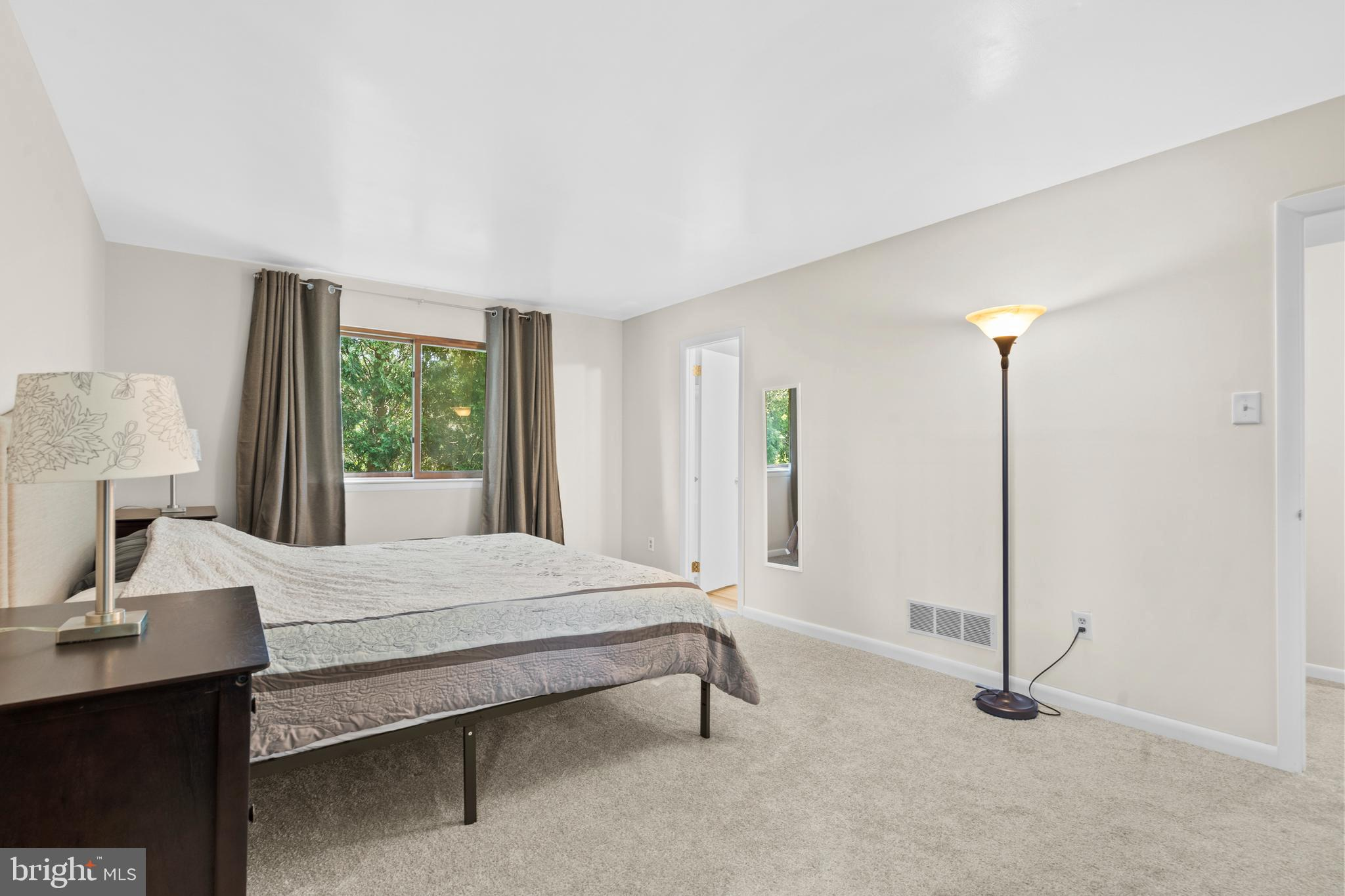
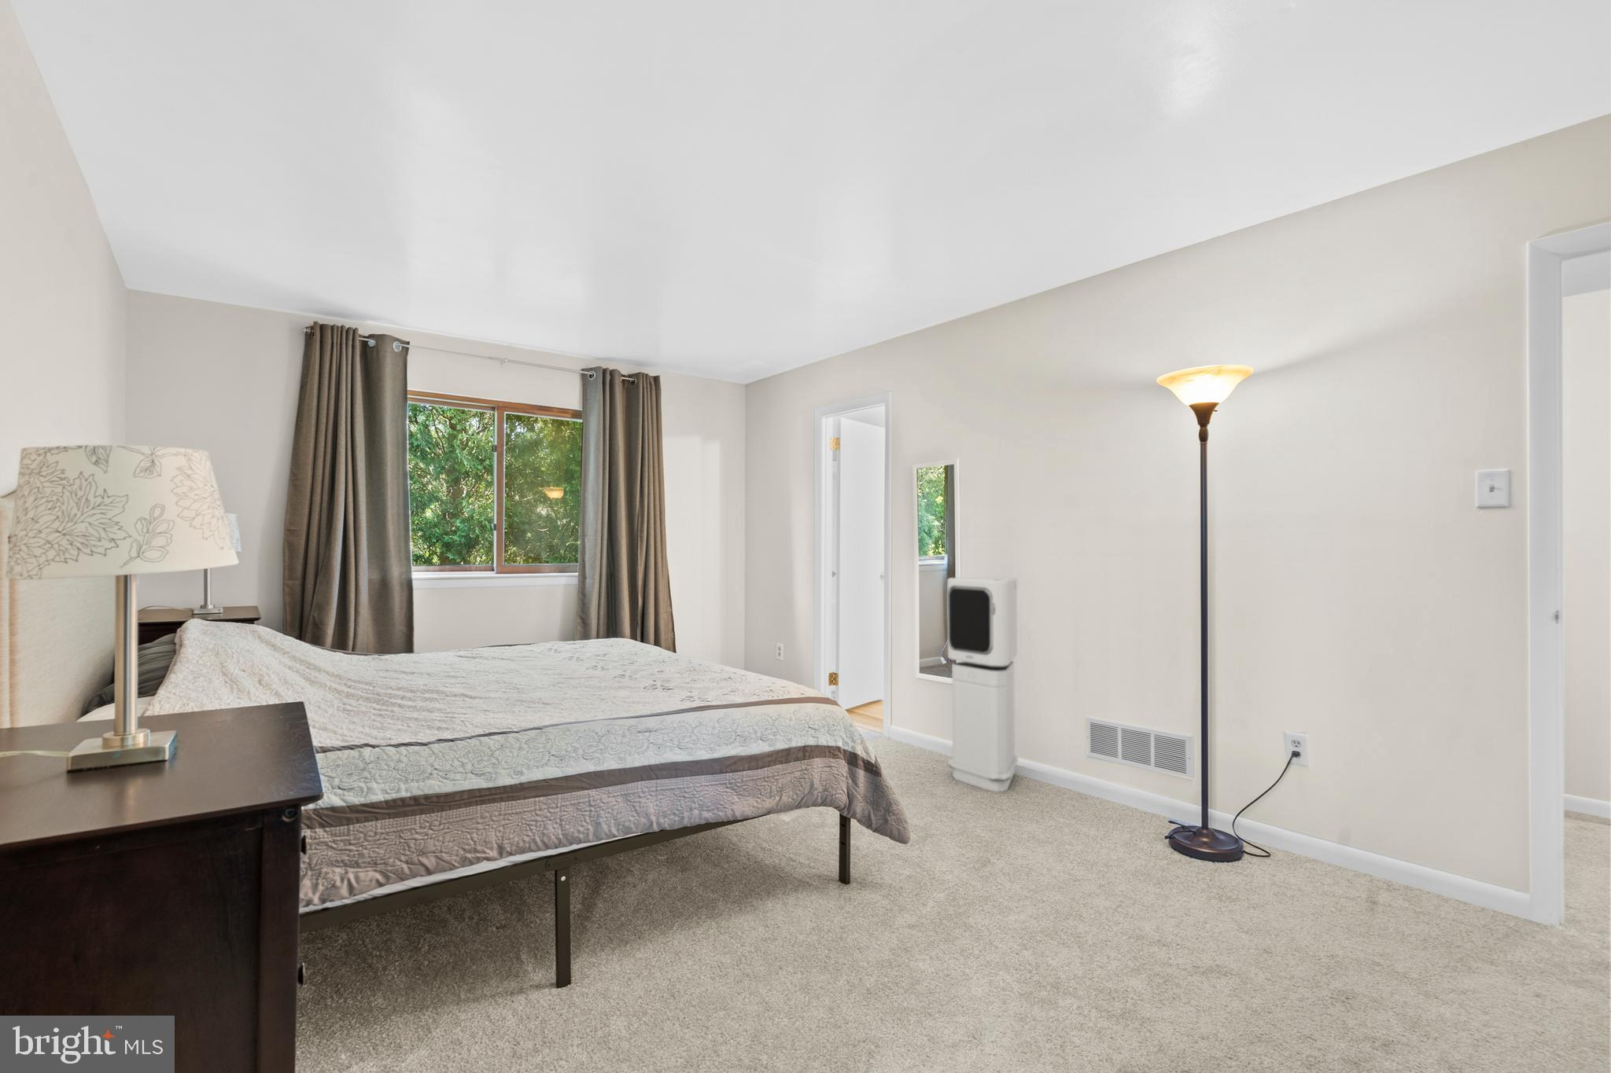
+ air purifier [946,576,1018,793]
